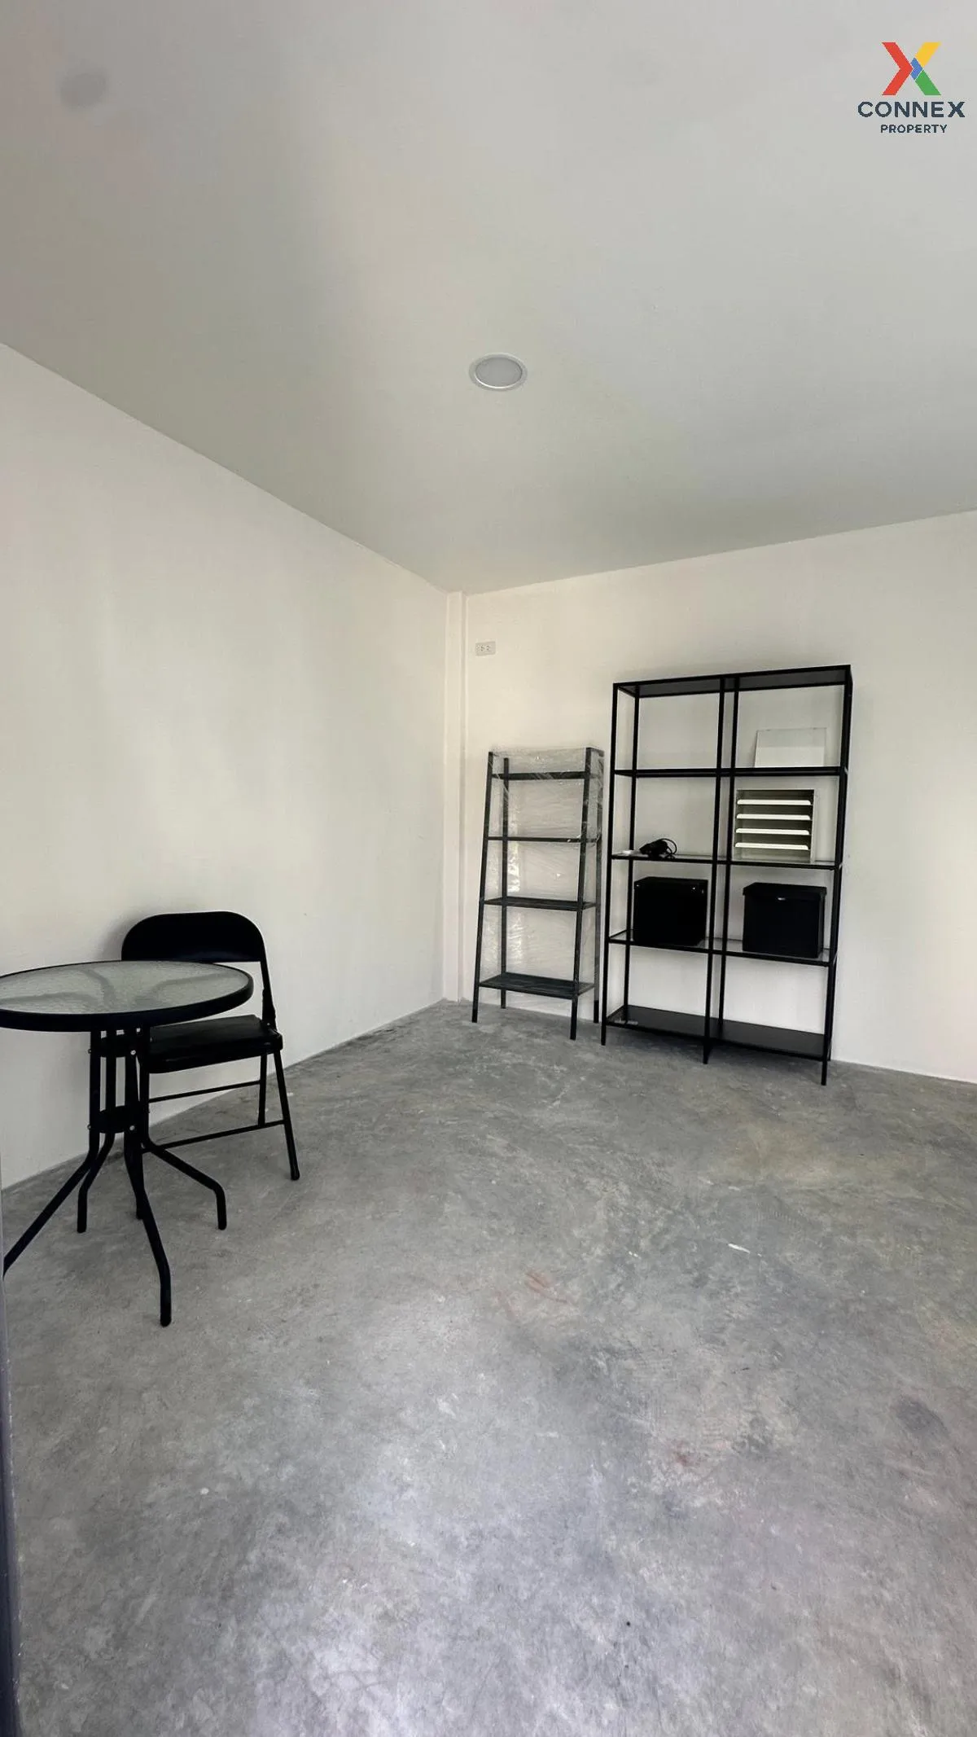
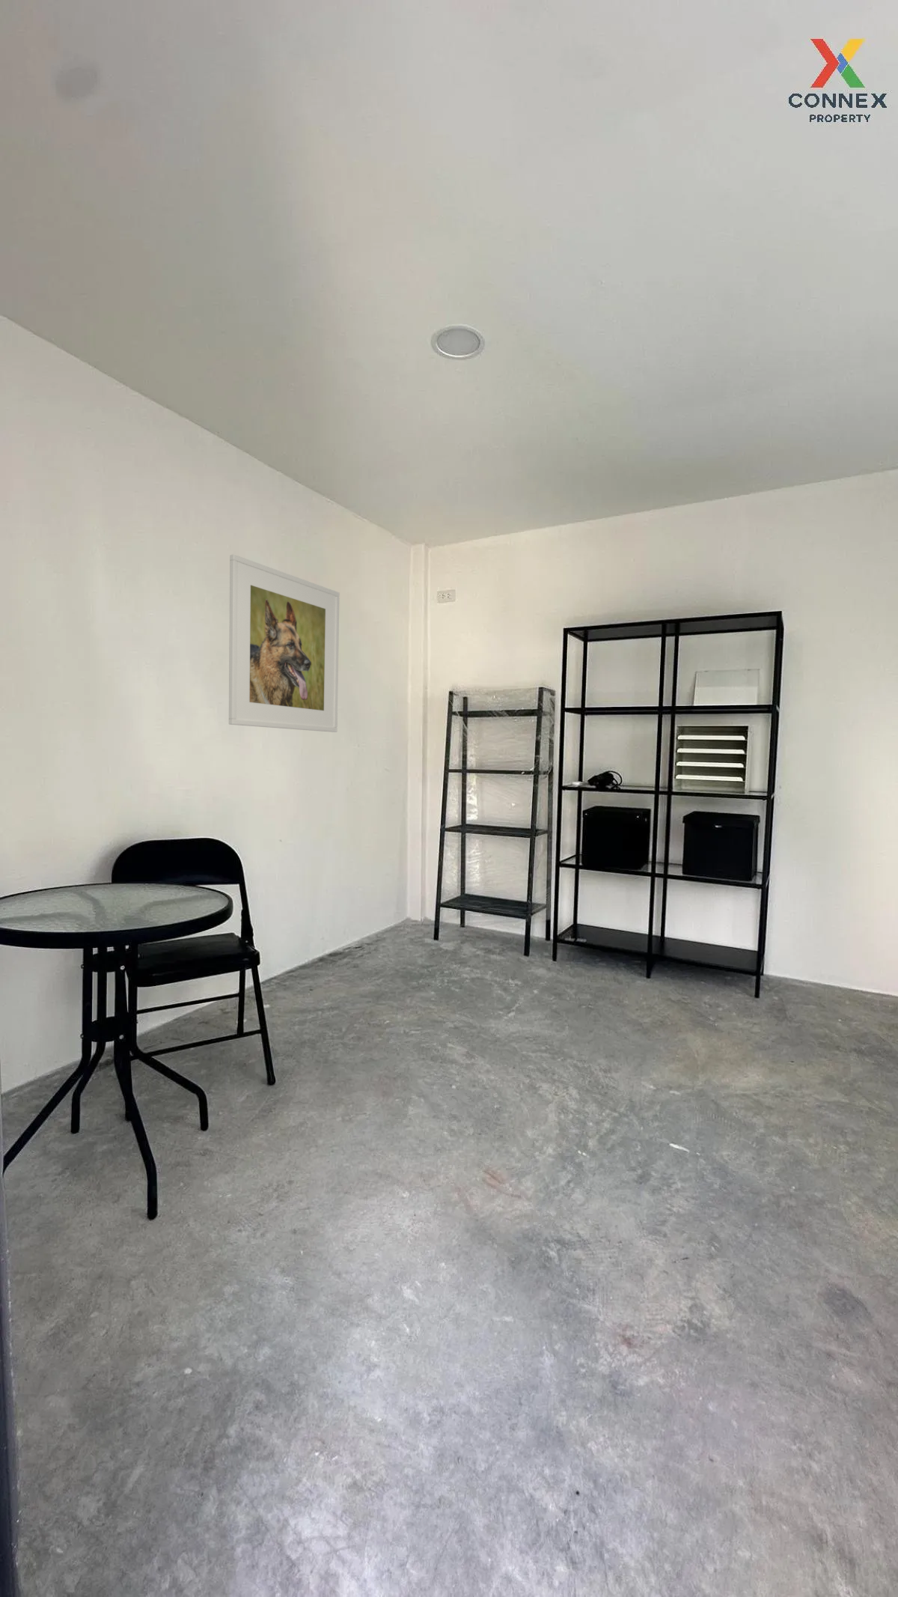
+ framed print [228,554,341,733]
